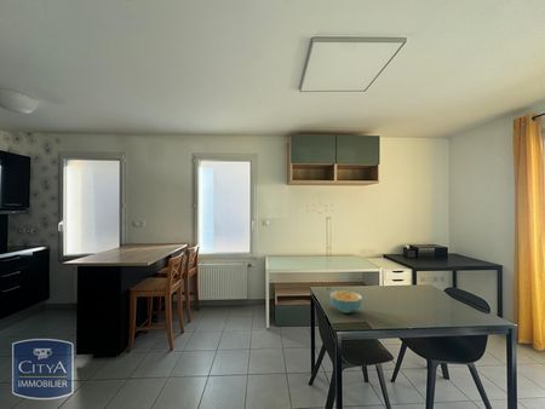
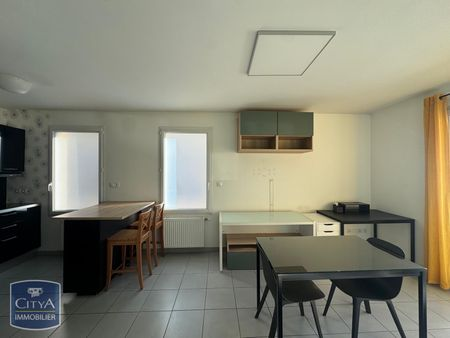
- cereal bowl [328,289,363,315]
